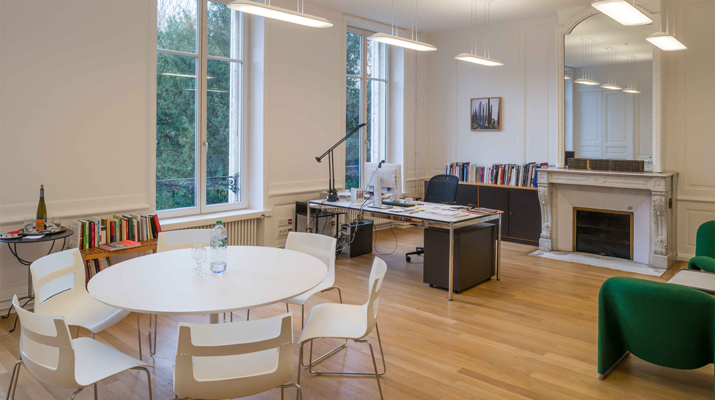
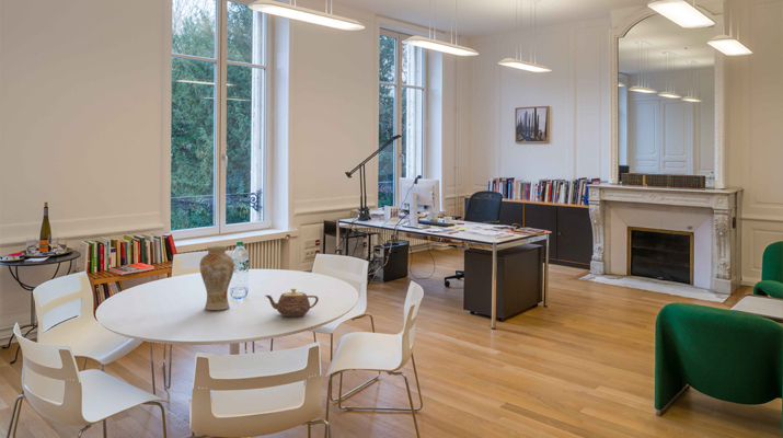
+ vase [199,245,235,311]
+ teapot [265,288,320,318]
